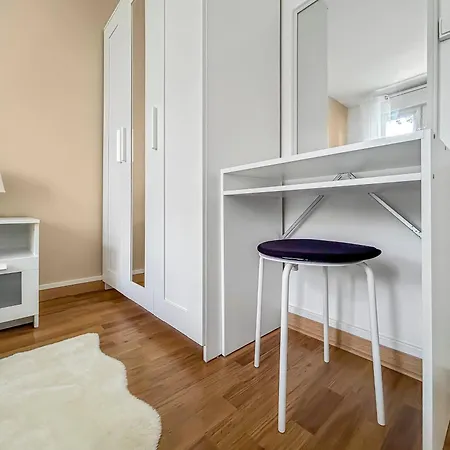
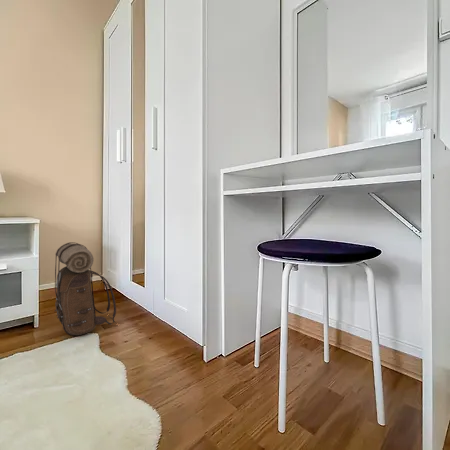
+ backpack [54,241,117,336]
